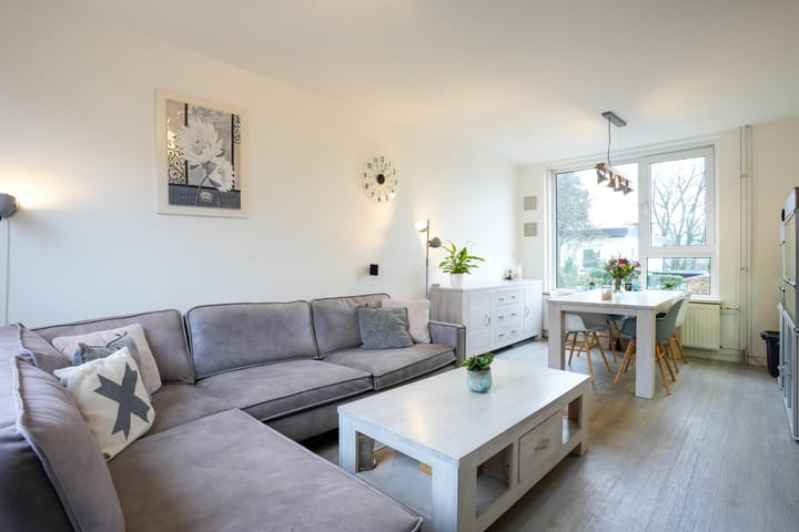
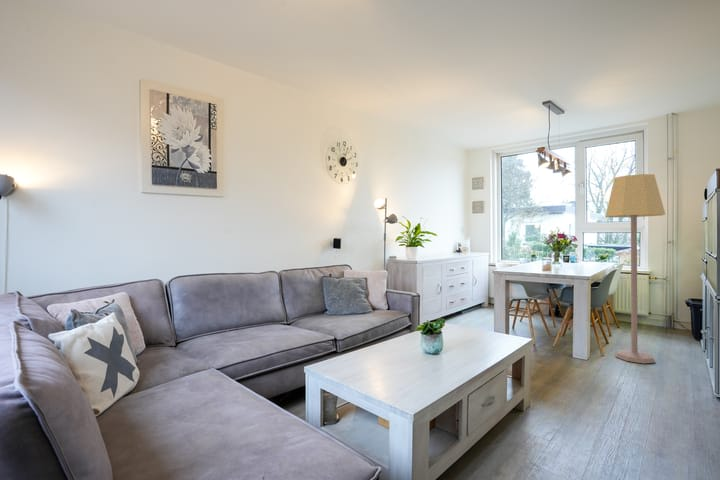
+ lamp [605,173,666,364]
